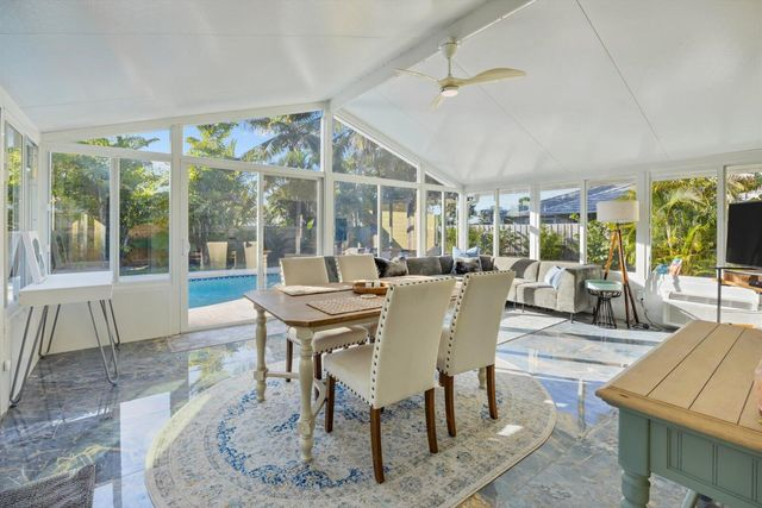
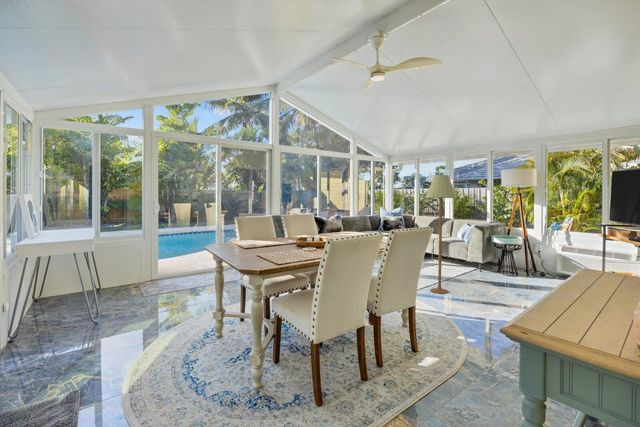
+ floor lamp [425,174,457,294]
